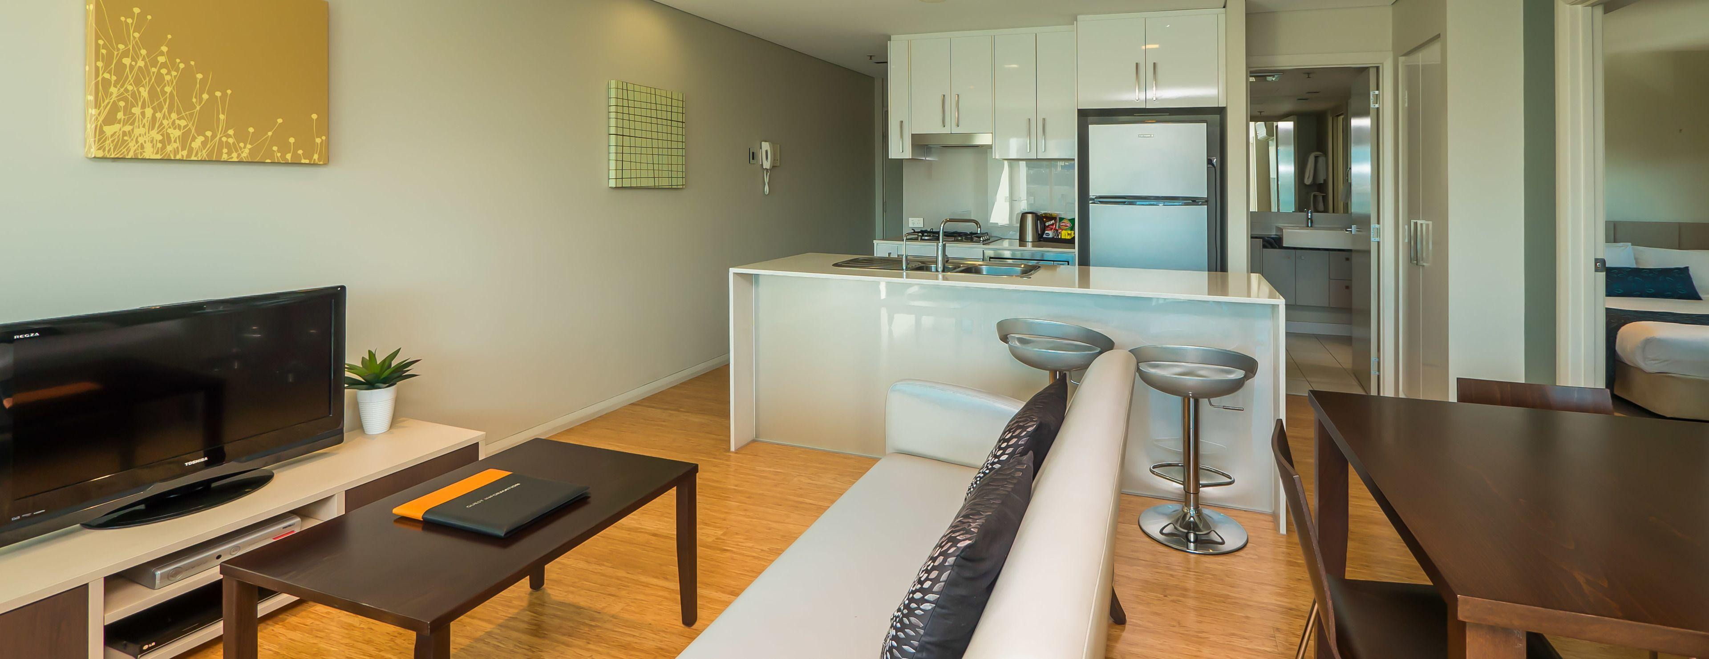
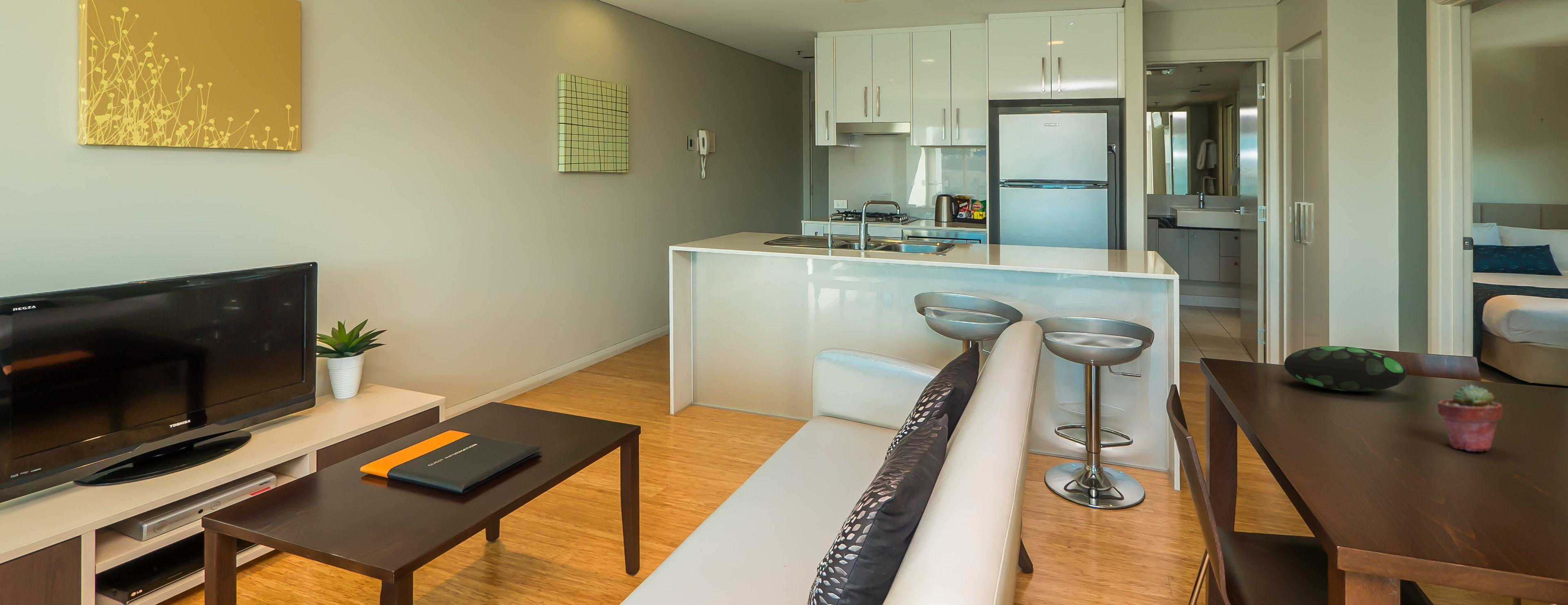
+ potted succulent [1437,384,1503,452]
+ decorative egg [1283,345,1408,392]
